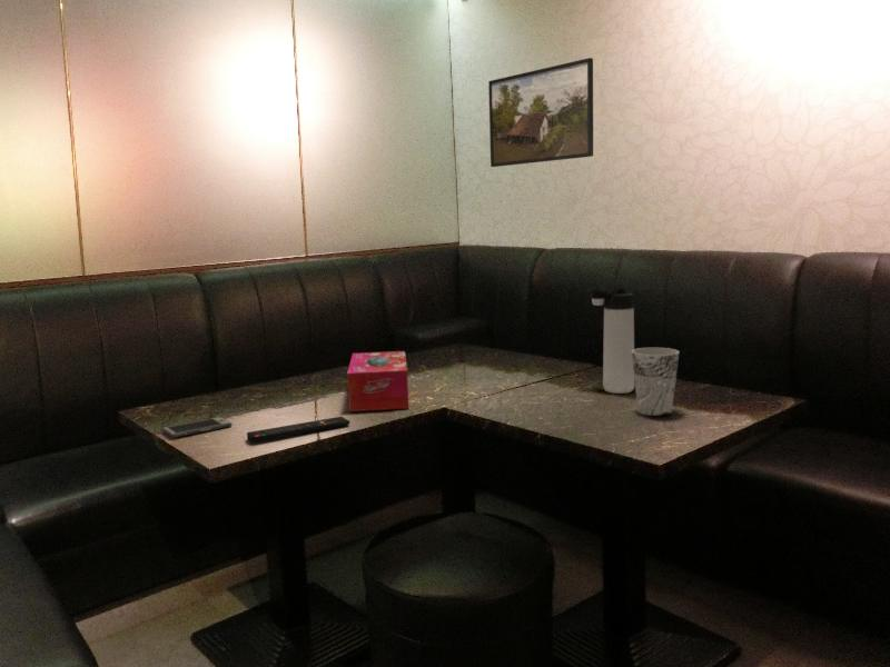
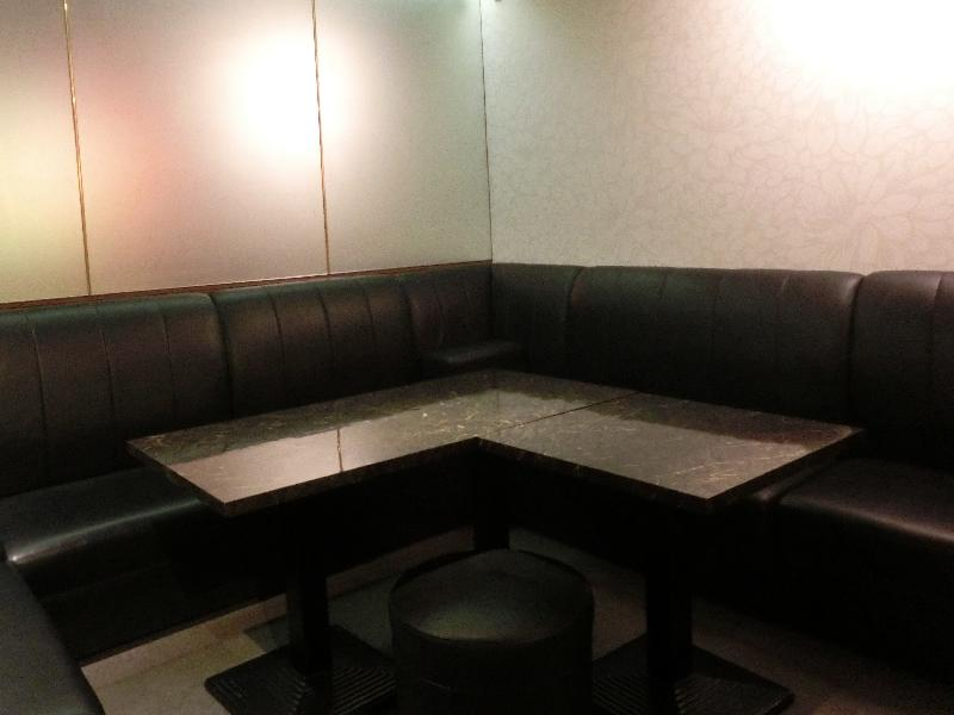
- tissue box [346,350,409,412]
- thermos bottle [586,287,635,395]
- smartphone [161,416,234,439]
- remote control [246,416,350,442]
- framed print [487,57,594,168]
- cup [632,347,680,417]
